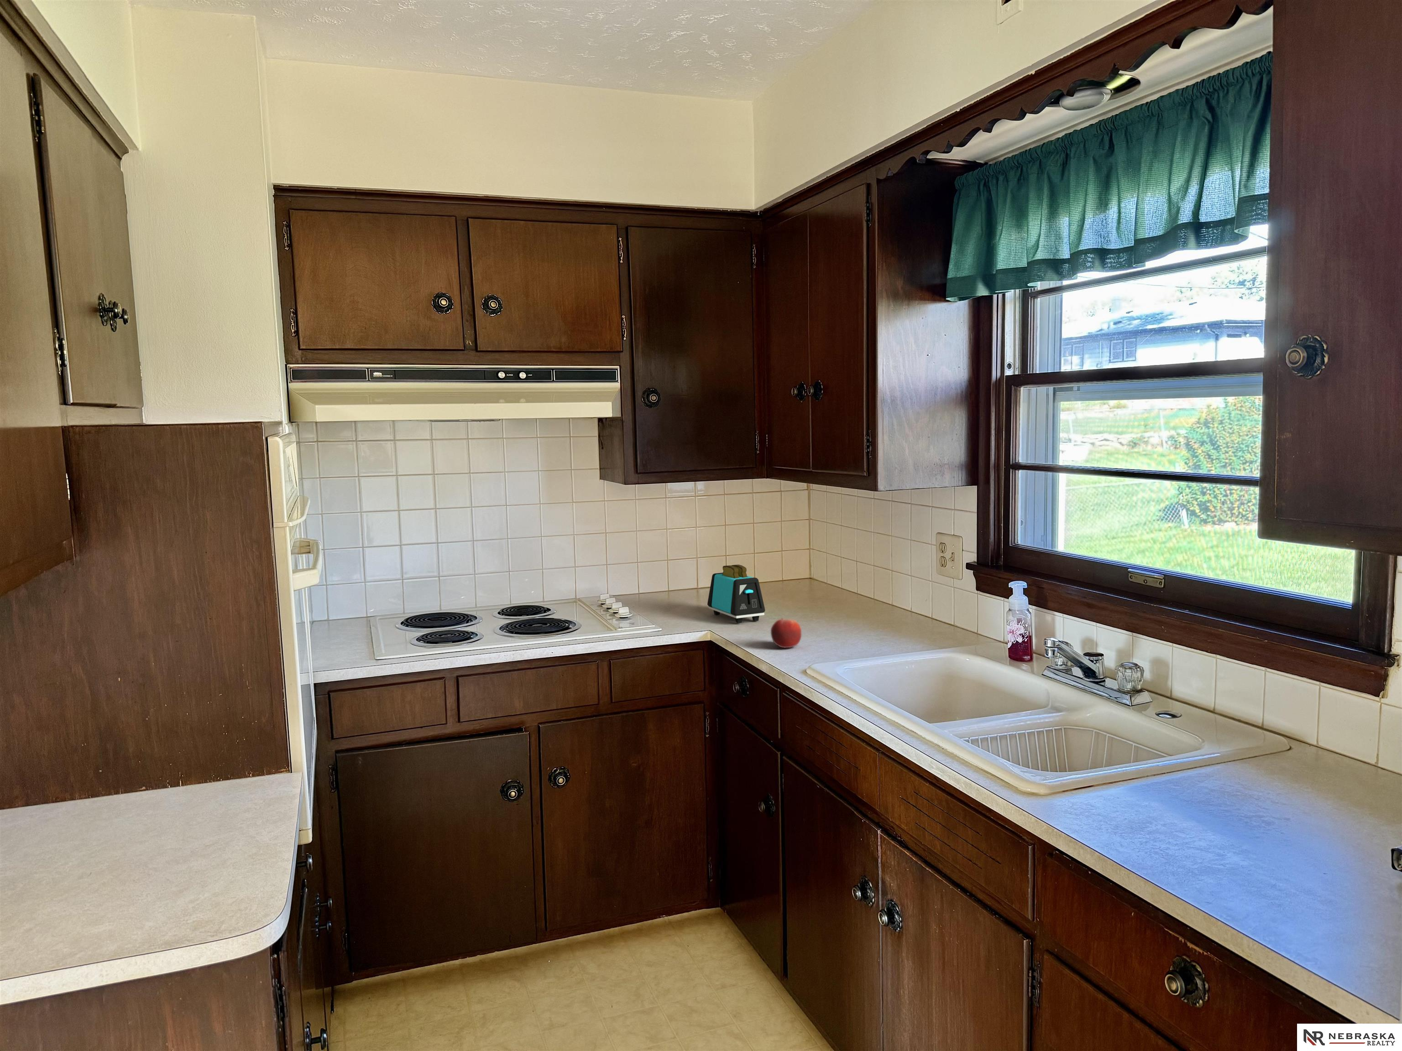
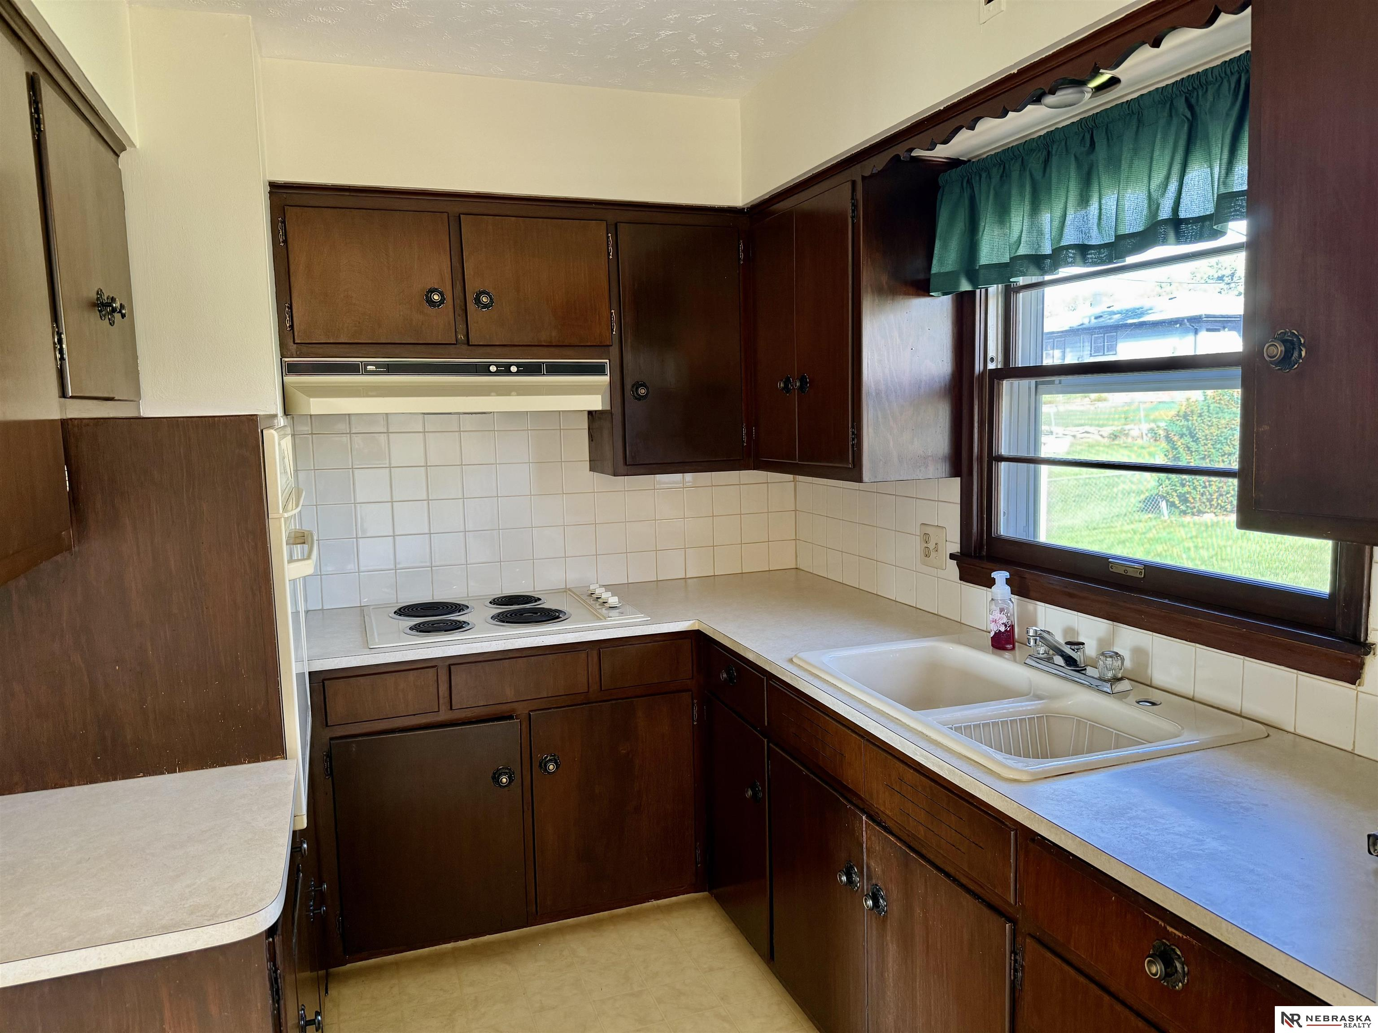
- fruit [771,617,801,648]
- toaster [707,564,765,624]
